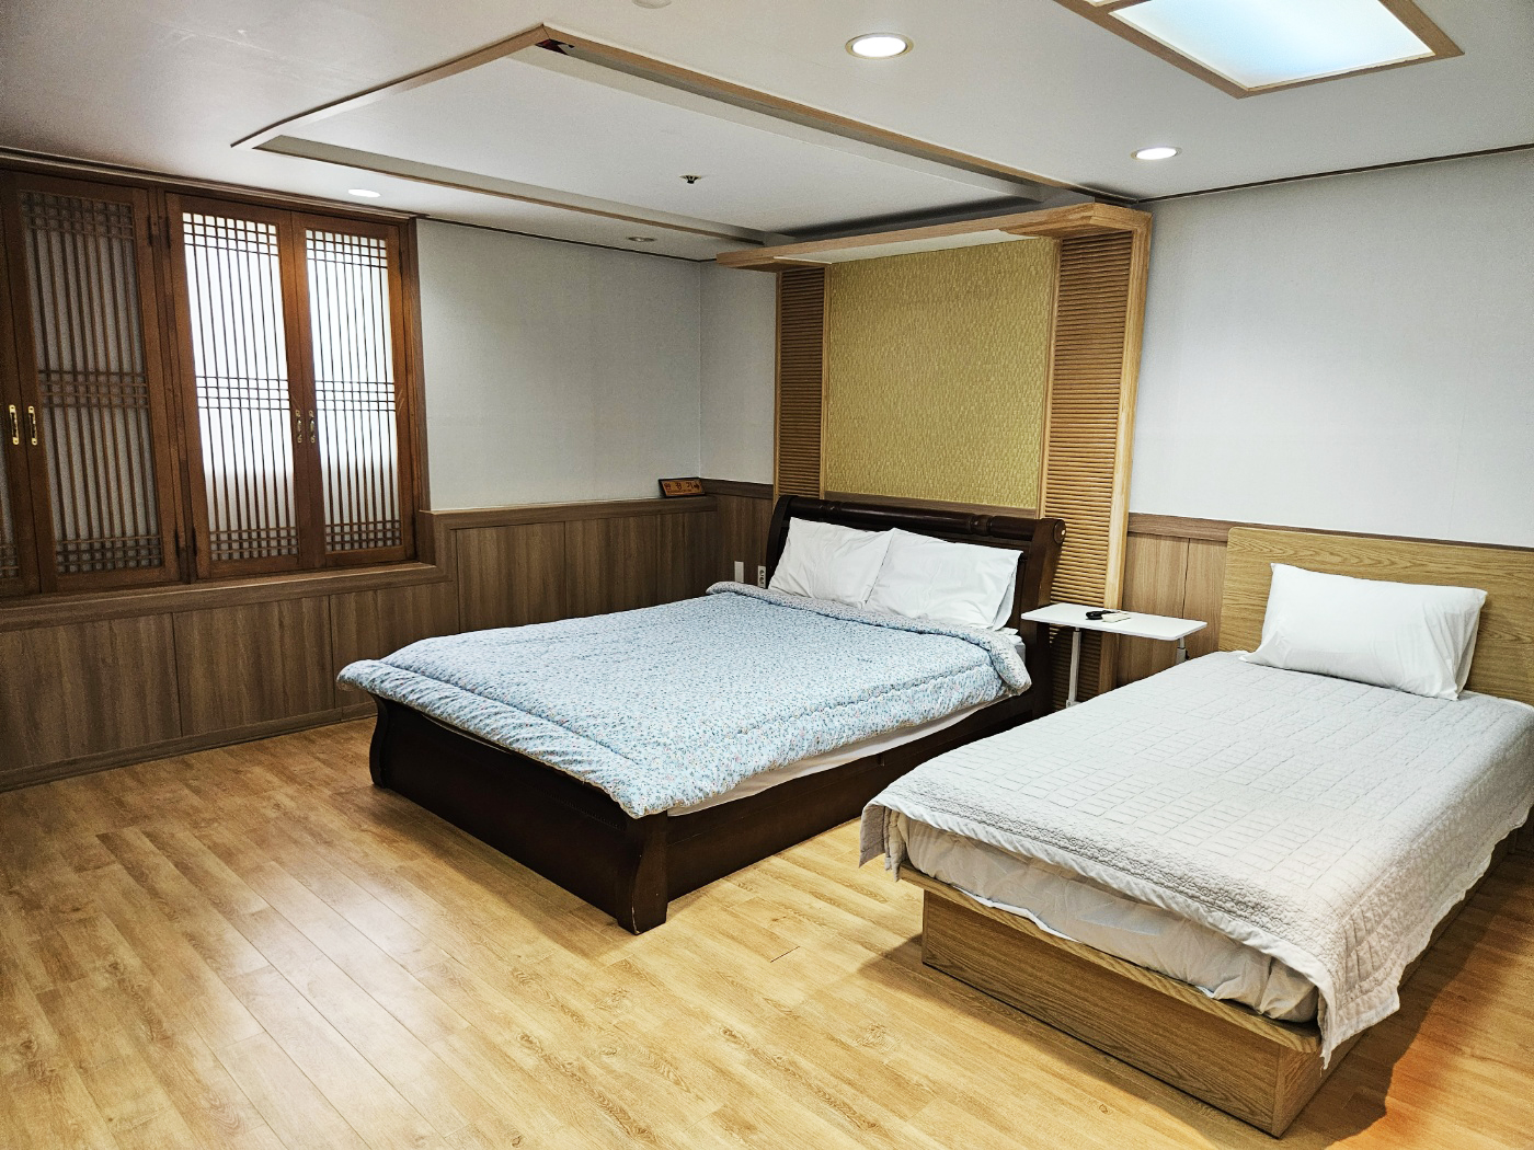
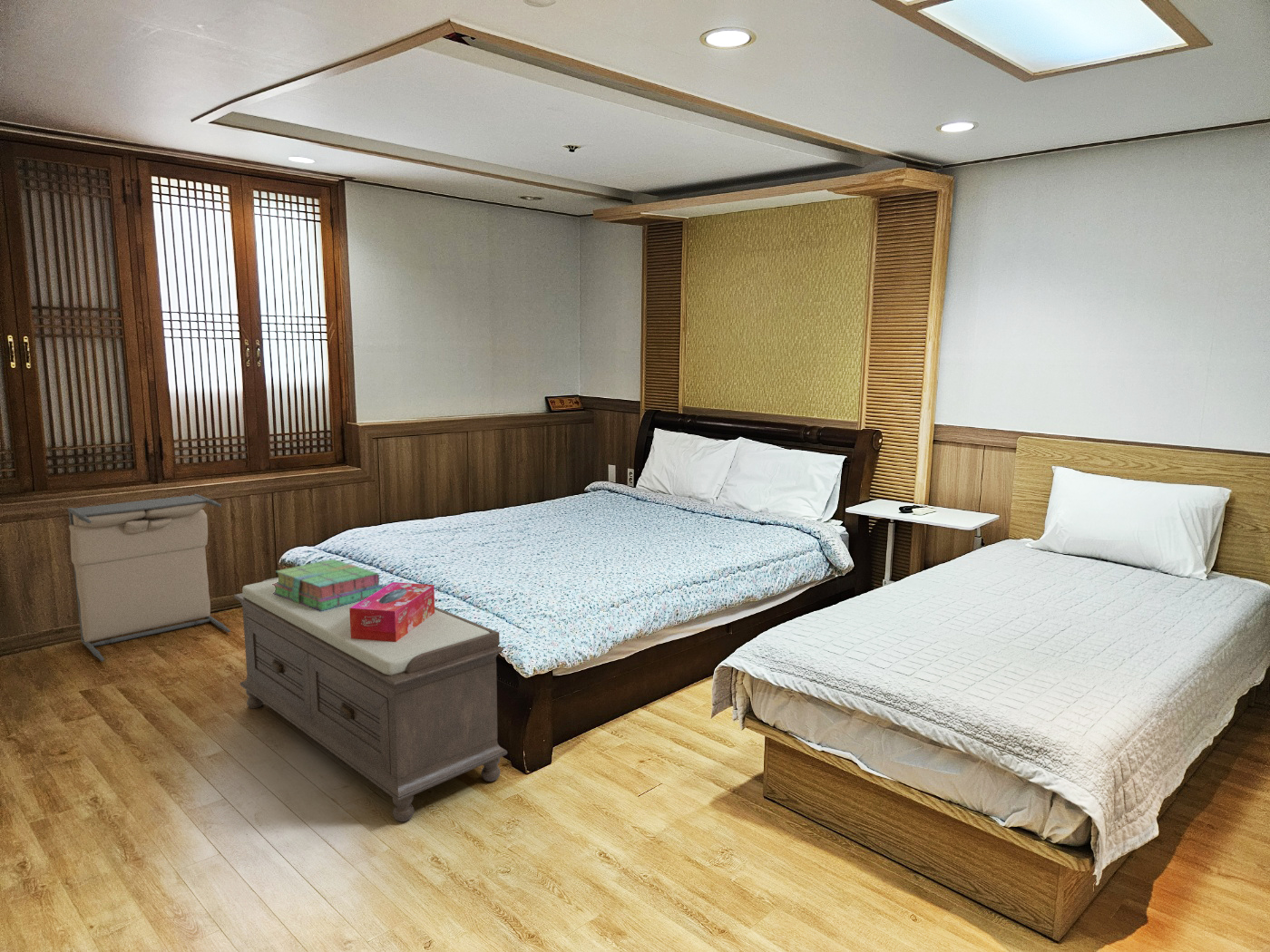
+ tissue box [349,581,435,642]
+ stack of books [272,559,383,611]
+ bench [233,577,508,822]
+ laundry hamper [66,493,231,662]
